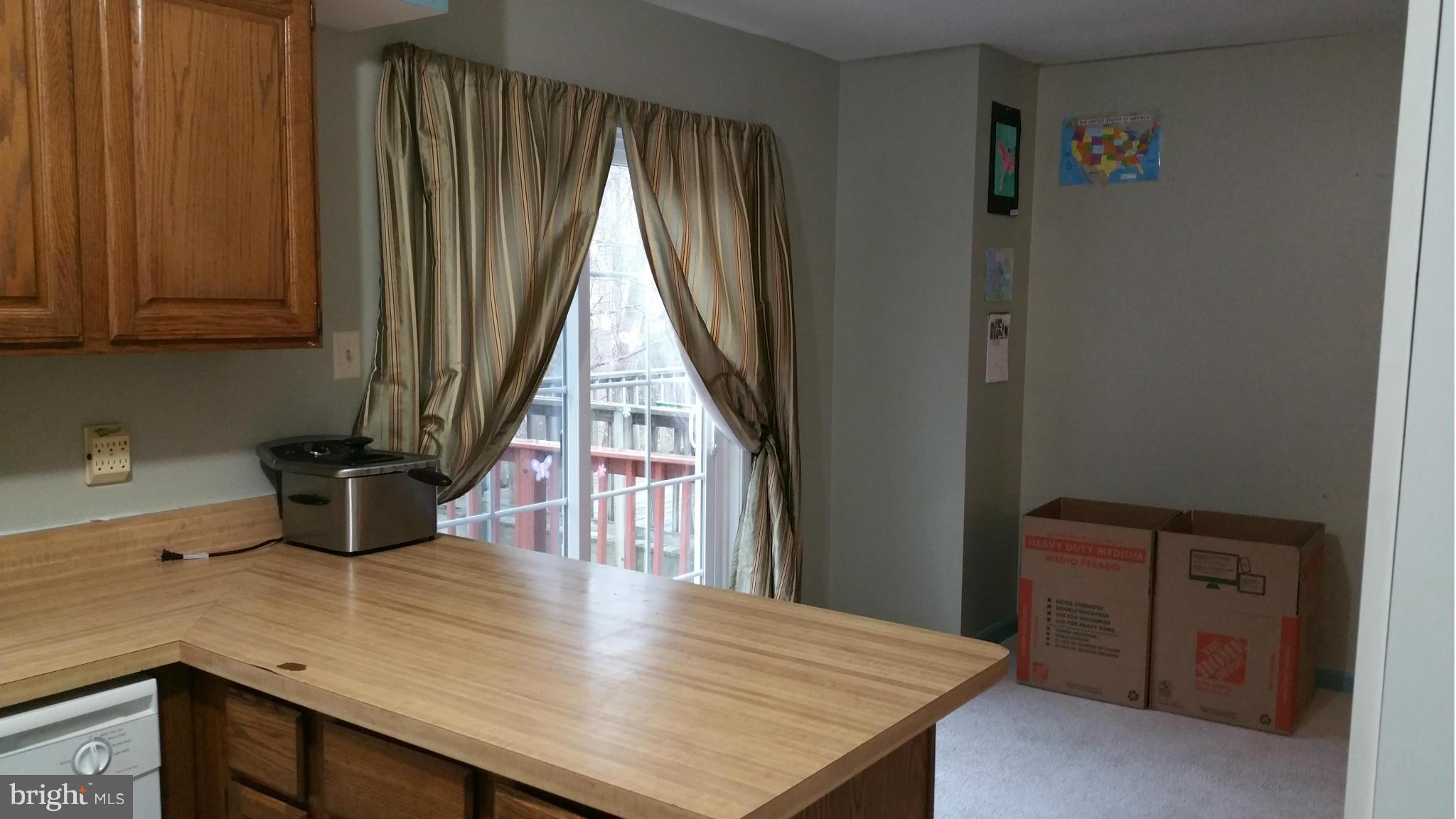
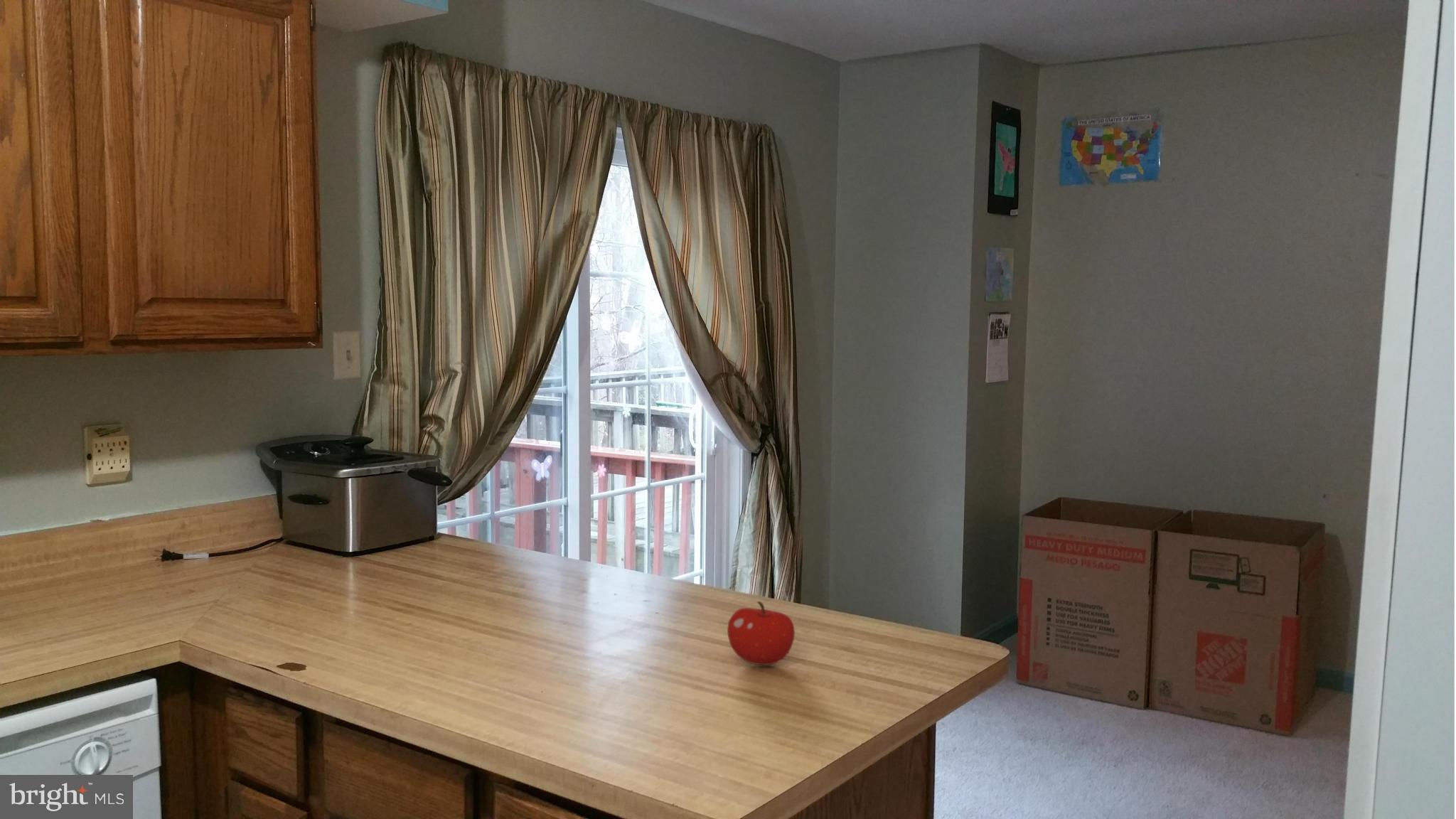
+ fruit [727,601,796,666]
